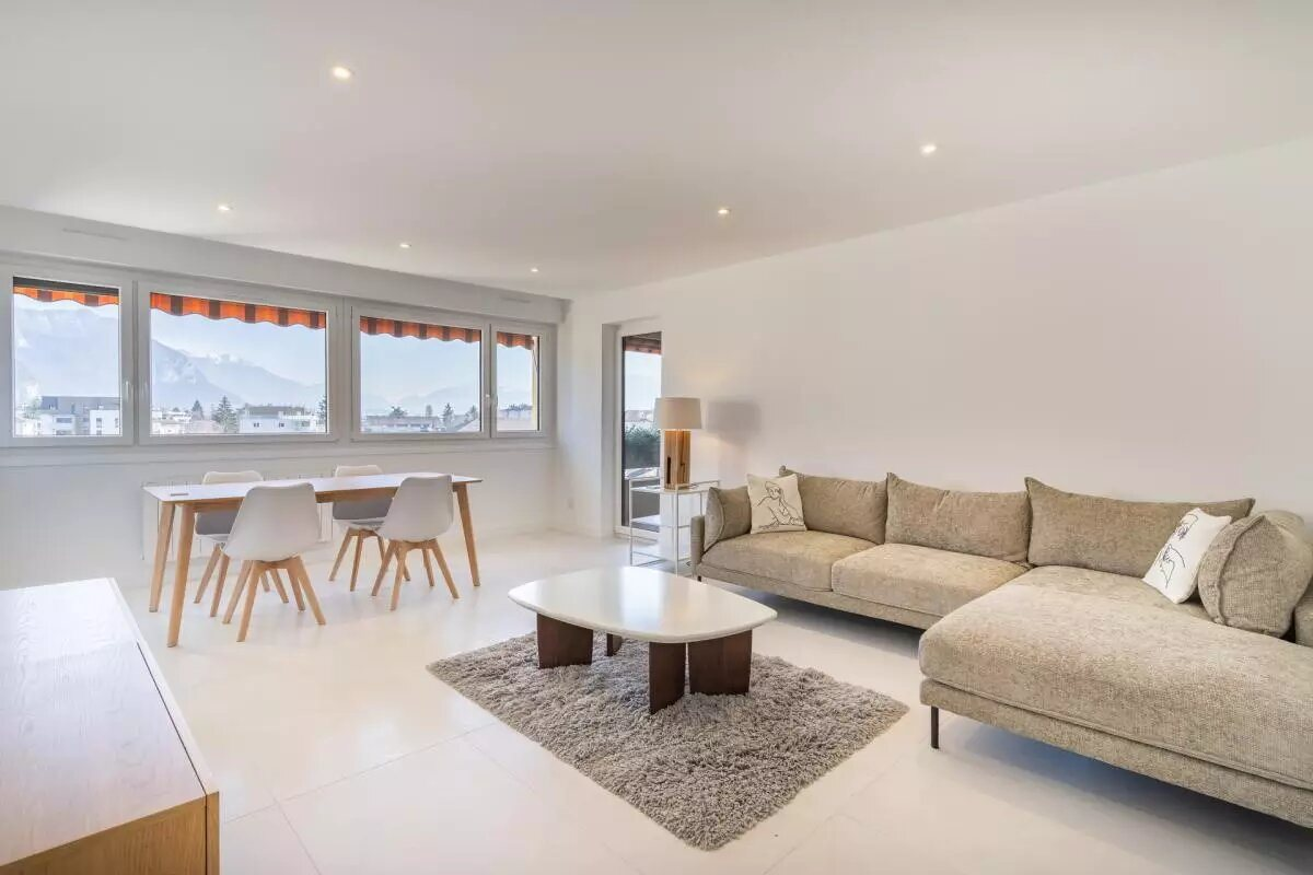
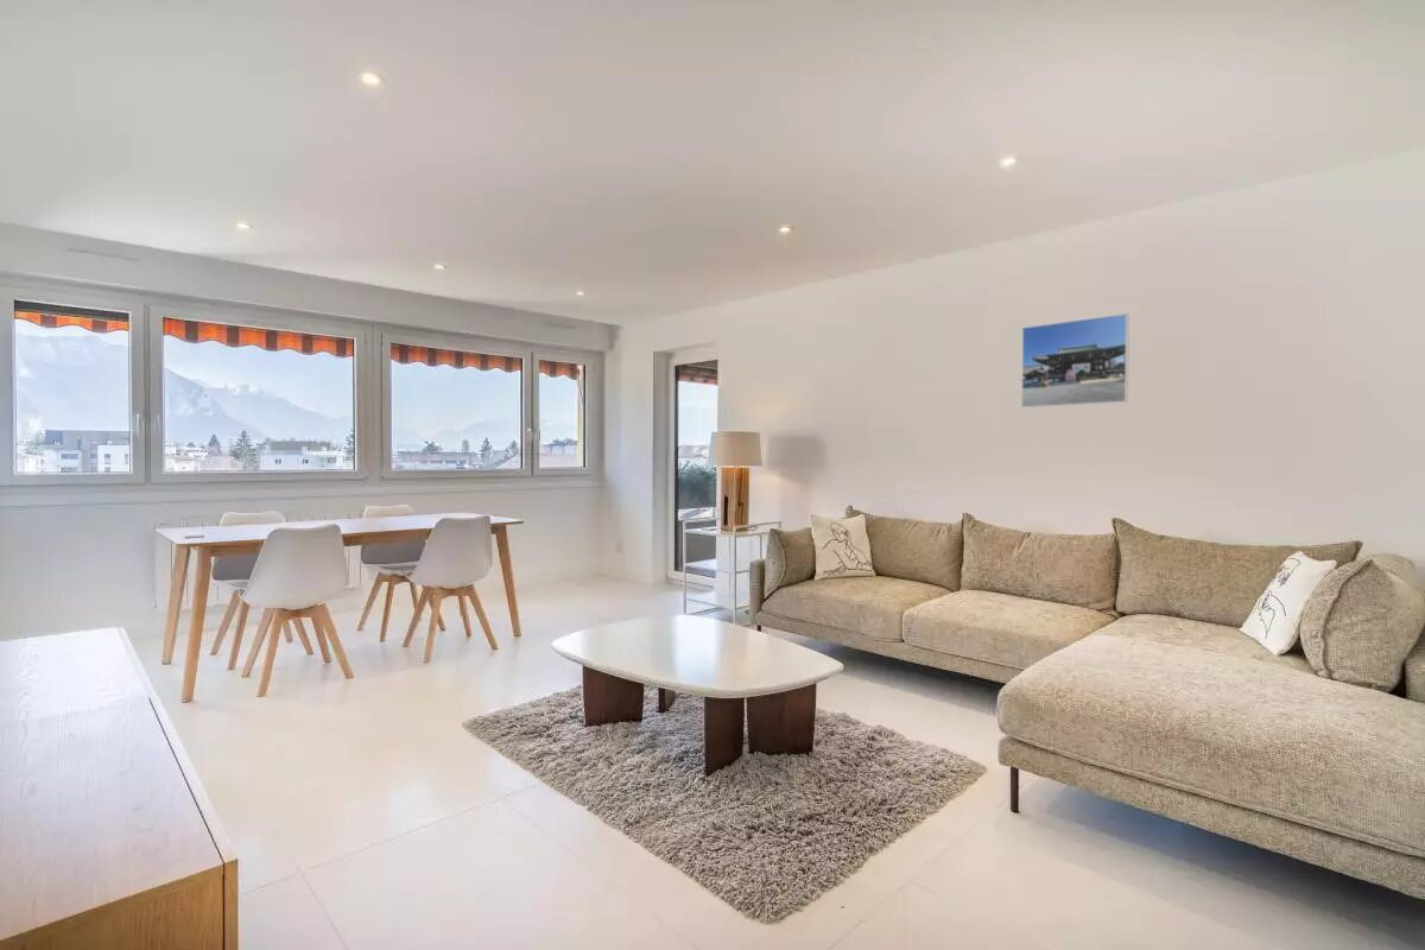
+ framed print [1020,312,1130,408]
